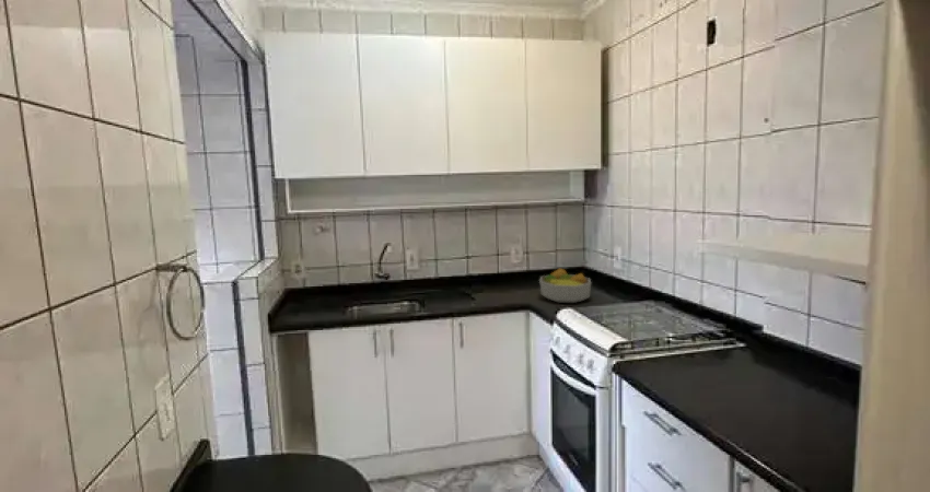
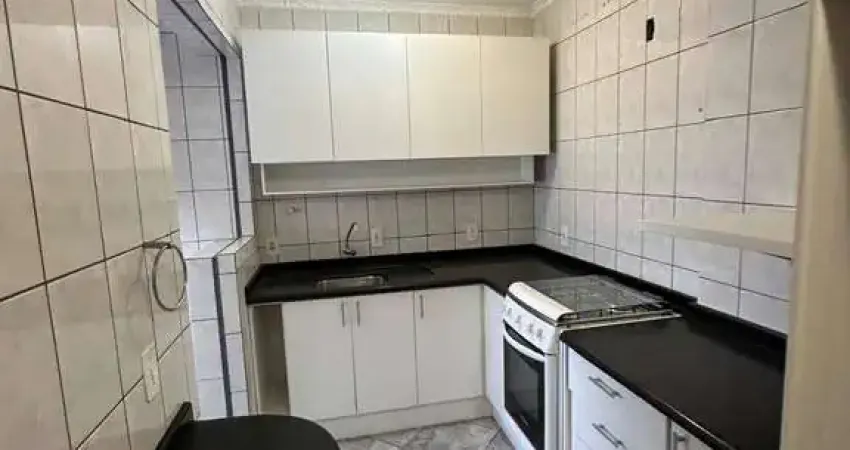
- fruit bowl [538,267,592,304]
